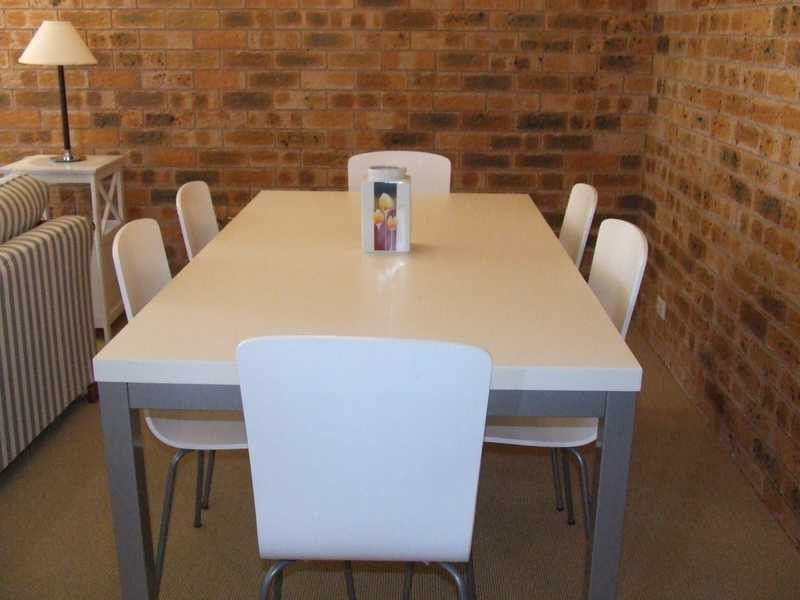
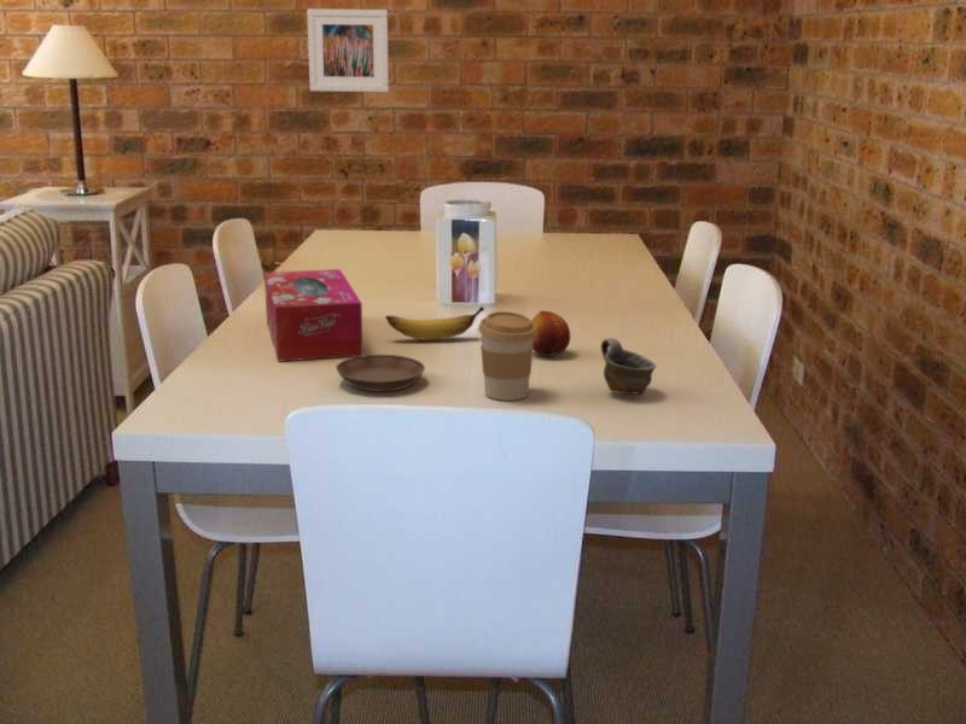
+ banana [384,305,485,341]
+ coffee cup [477,310,537,402]
+ saucer [334,354,426,392]
+ tissue box [263,268,363,363]
+ cup [600,337,657,396]
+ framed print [305,7,390,93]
+ fruit [531,309,571,357]
